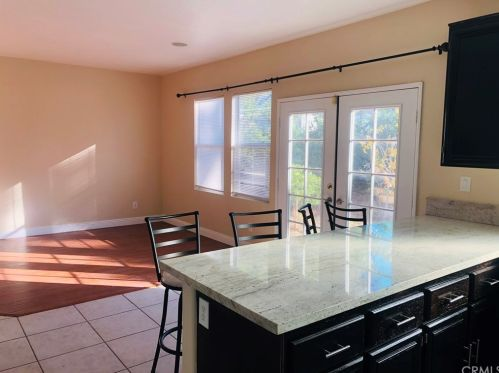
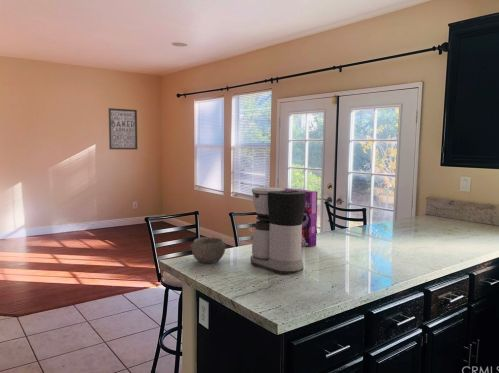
+ bowl [189,236,227,264]
+ coffee maker [249,186,306,276]
+ wall art [107,107,138,150]
+ cereal box [281,187,319,248]
